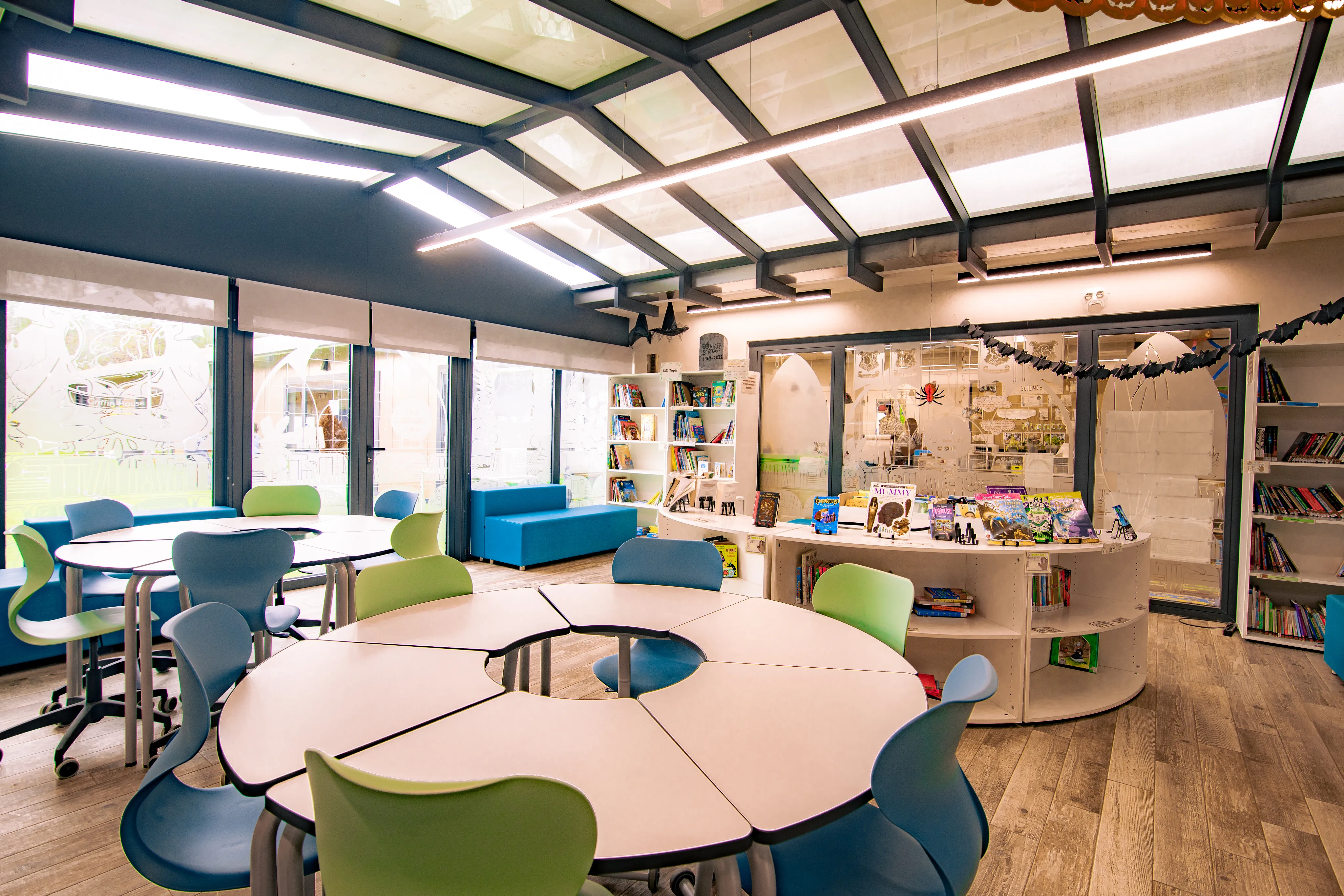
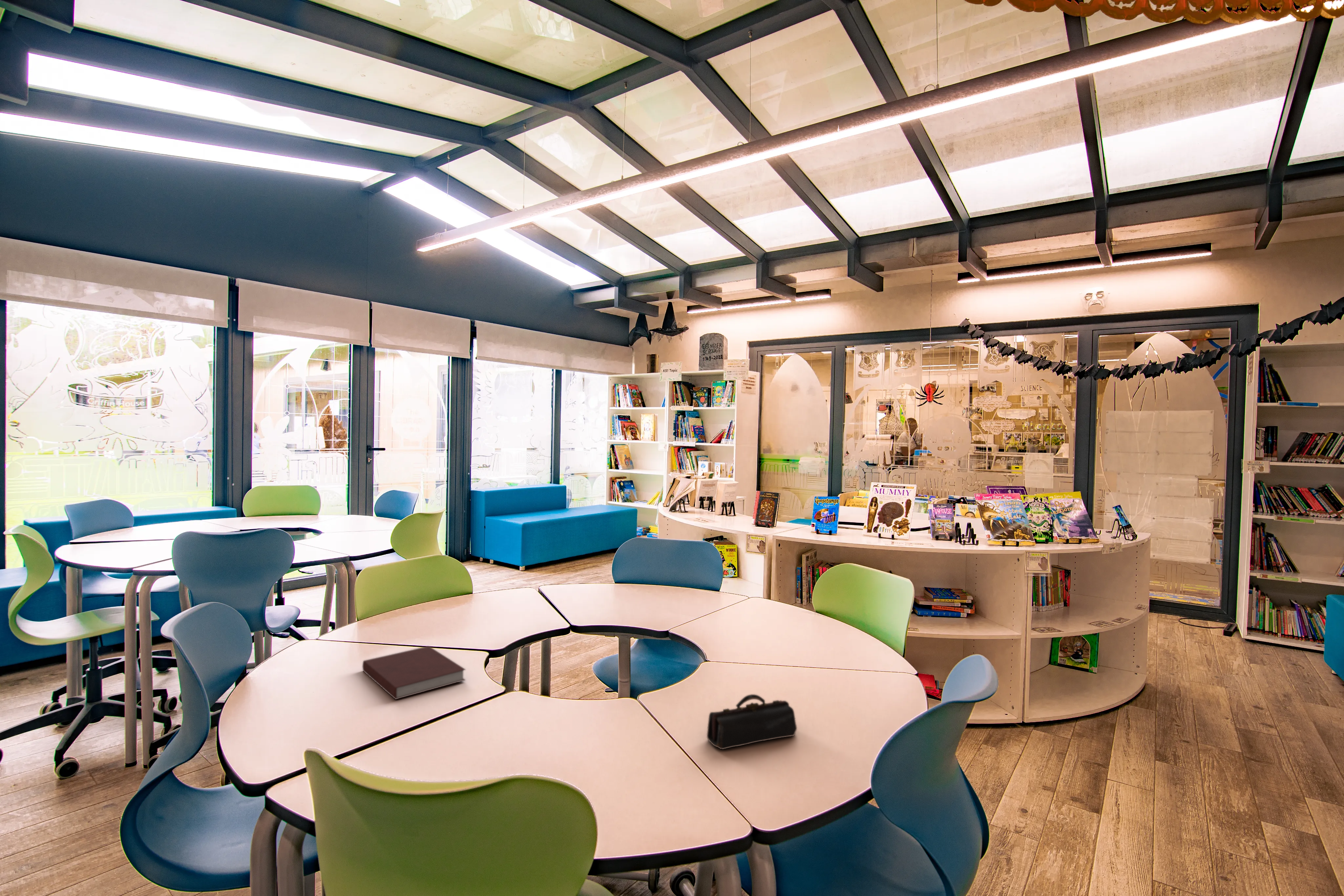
+ notebook [362,646,466,700]
+ pencil case [706,694,797,750]
